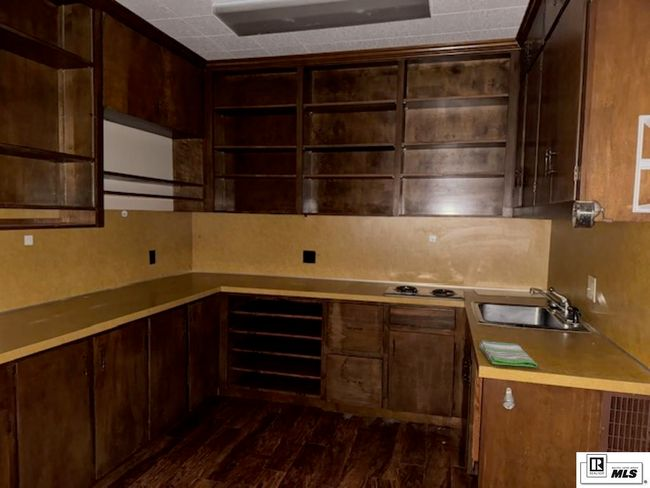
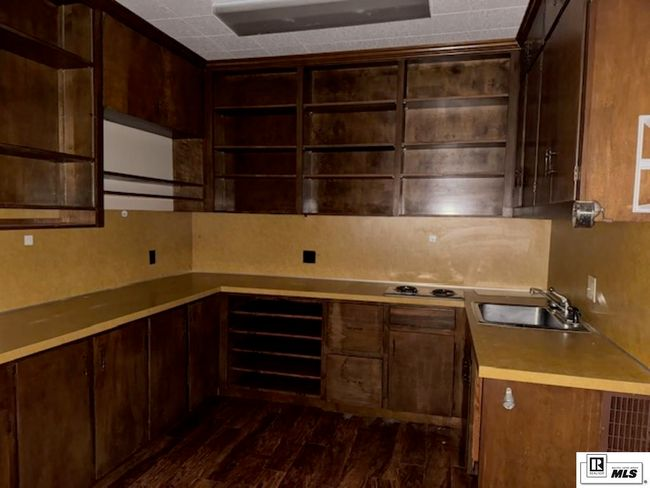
- dish towel [478,339,538,368]
